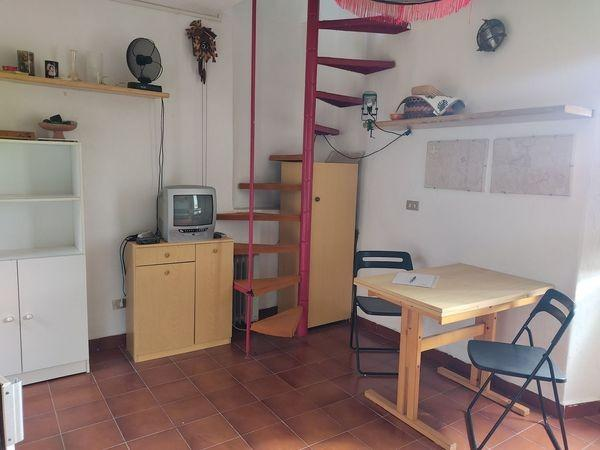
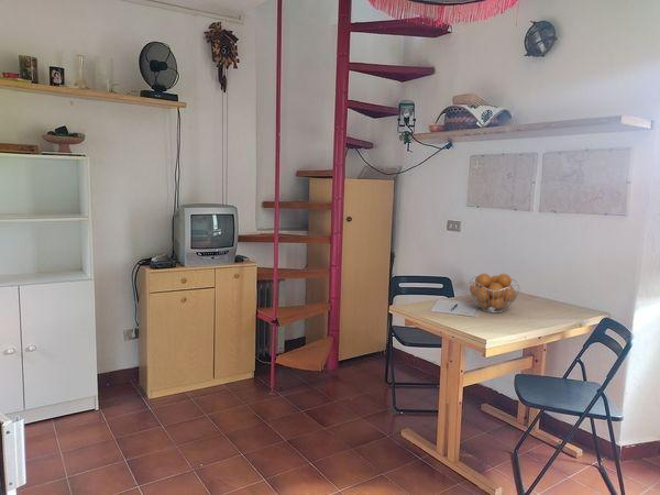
+ fruit basket [466,273,521,314]
